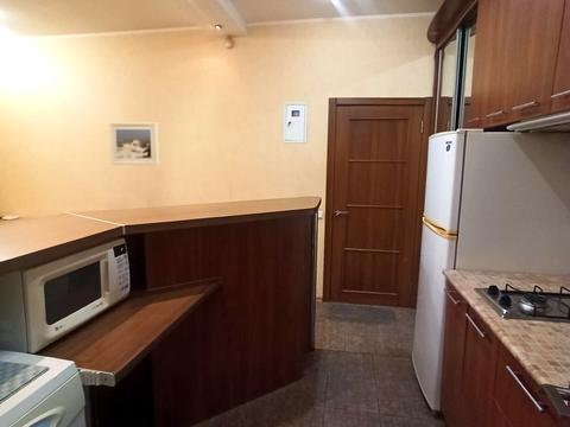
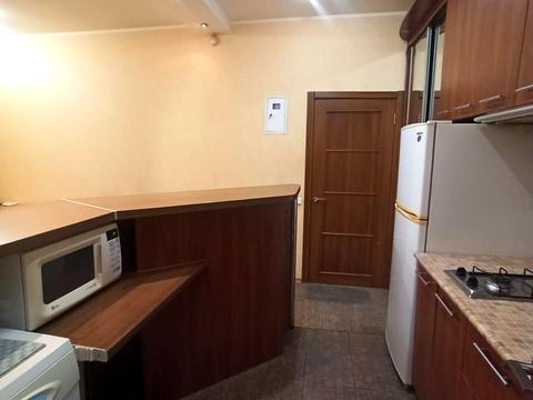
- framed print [108,121,159,166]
